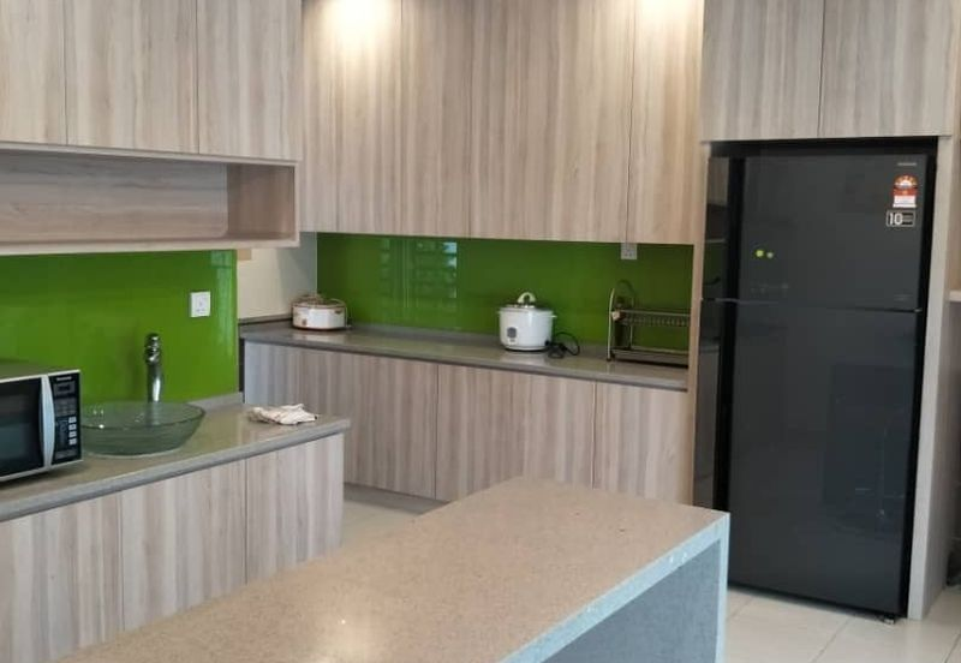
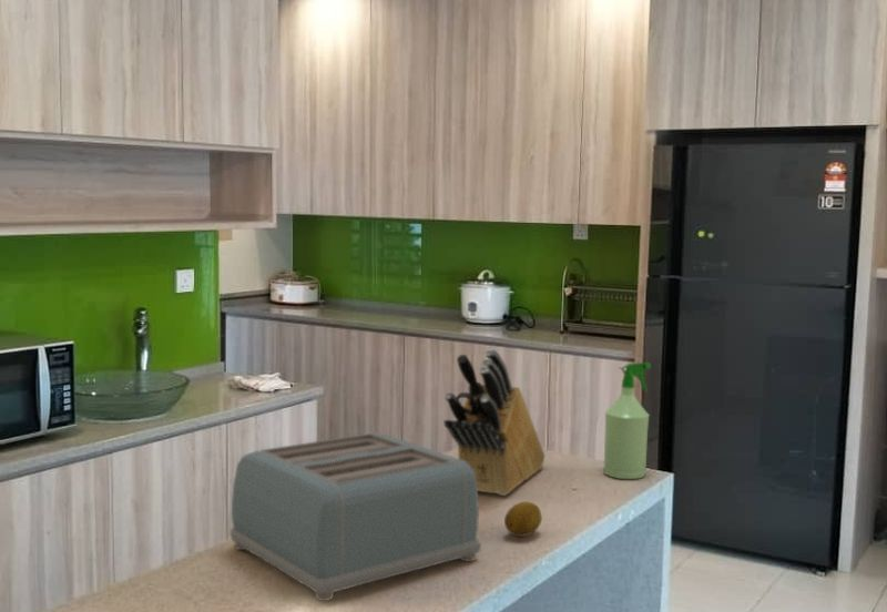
+ fruit [503,501,543,538]
+ knife block [442,348,546,497]
+ spray bottle [602,361,652,480]
+ toaster [230,432,482,602]
